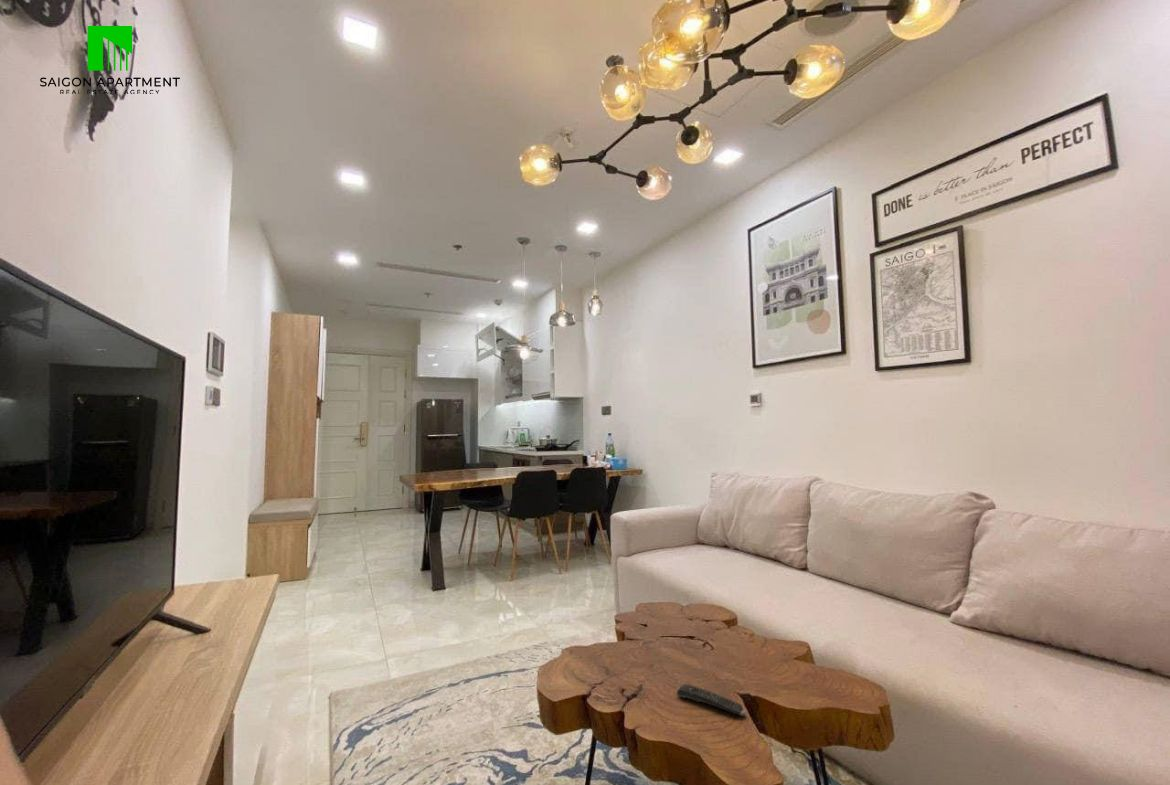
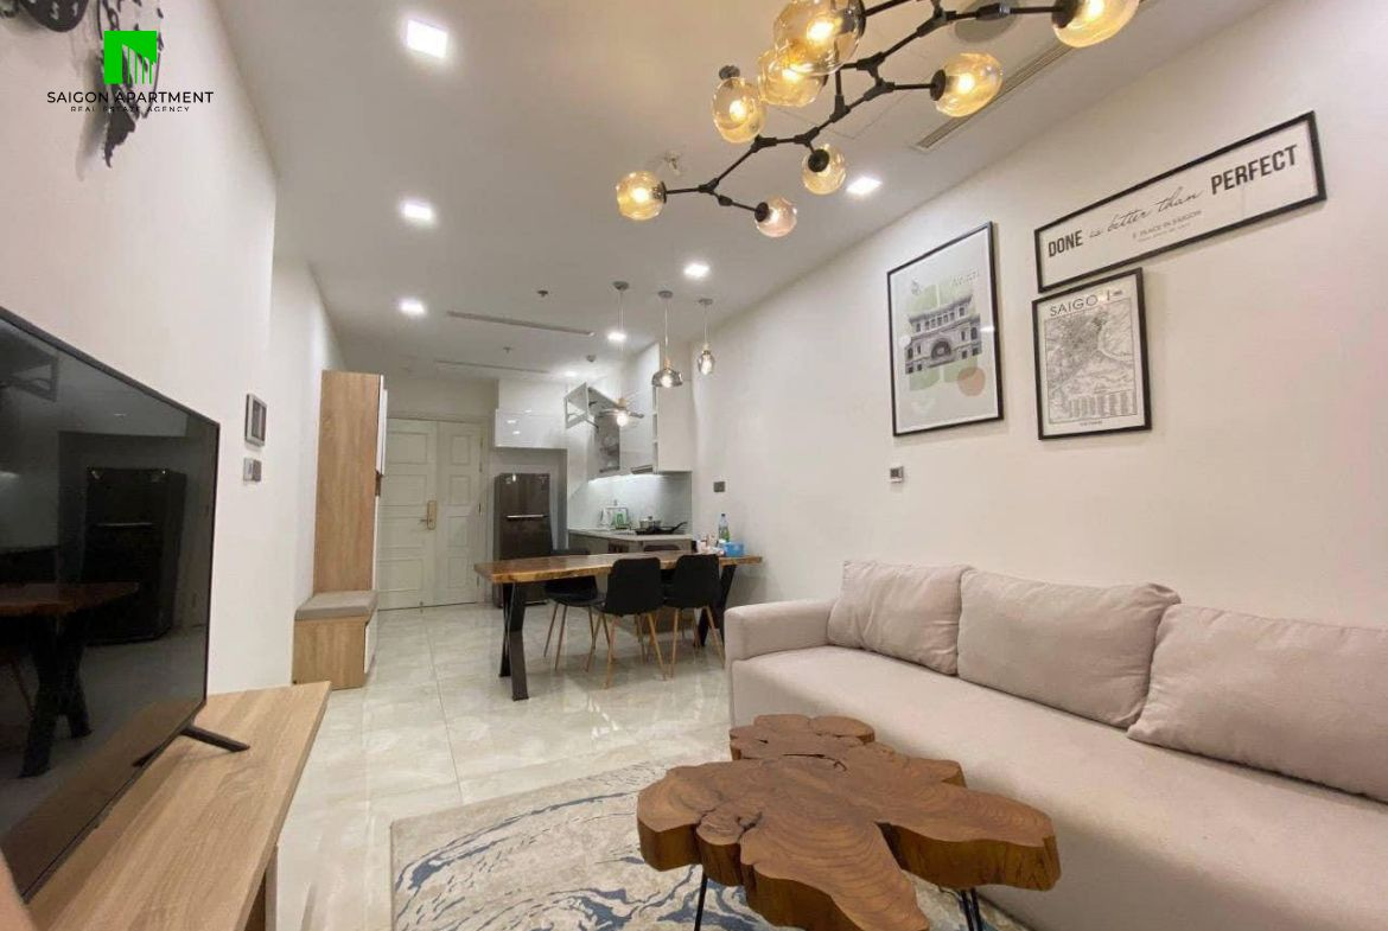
- remote control [676,683,747,717]
